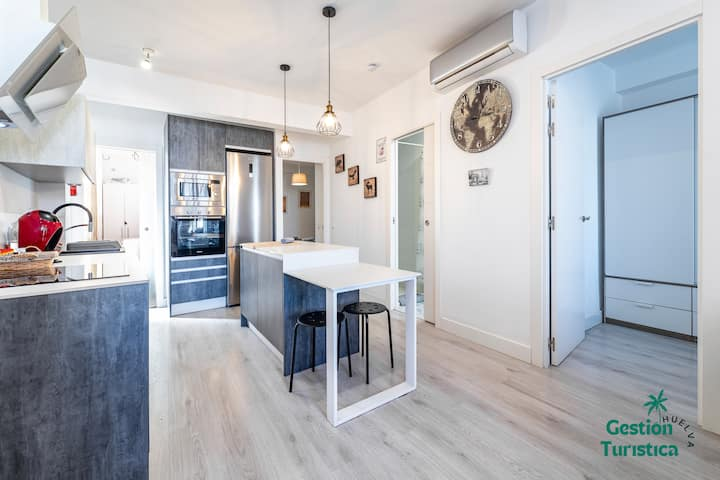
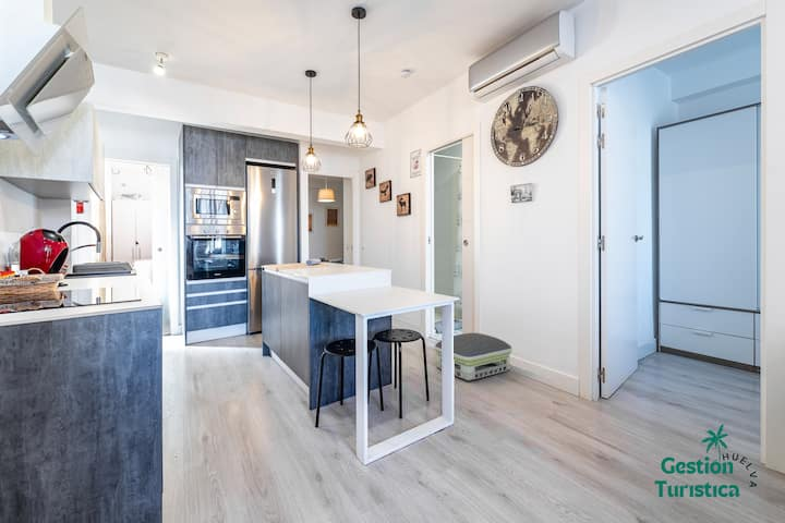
+ air purifier [434,332,514,382]
